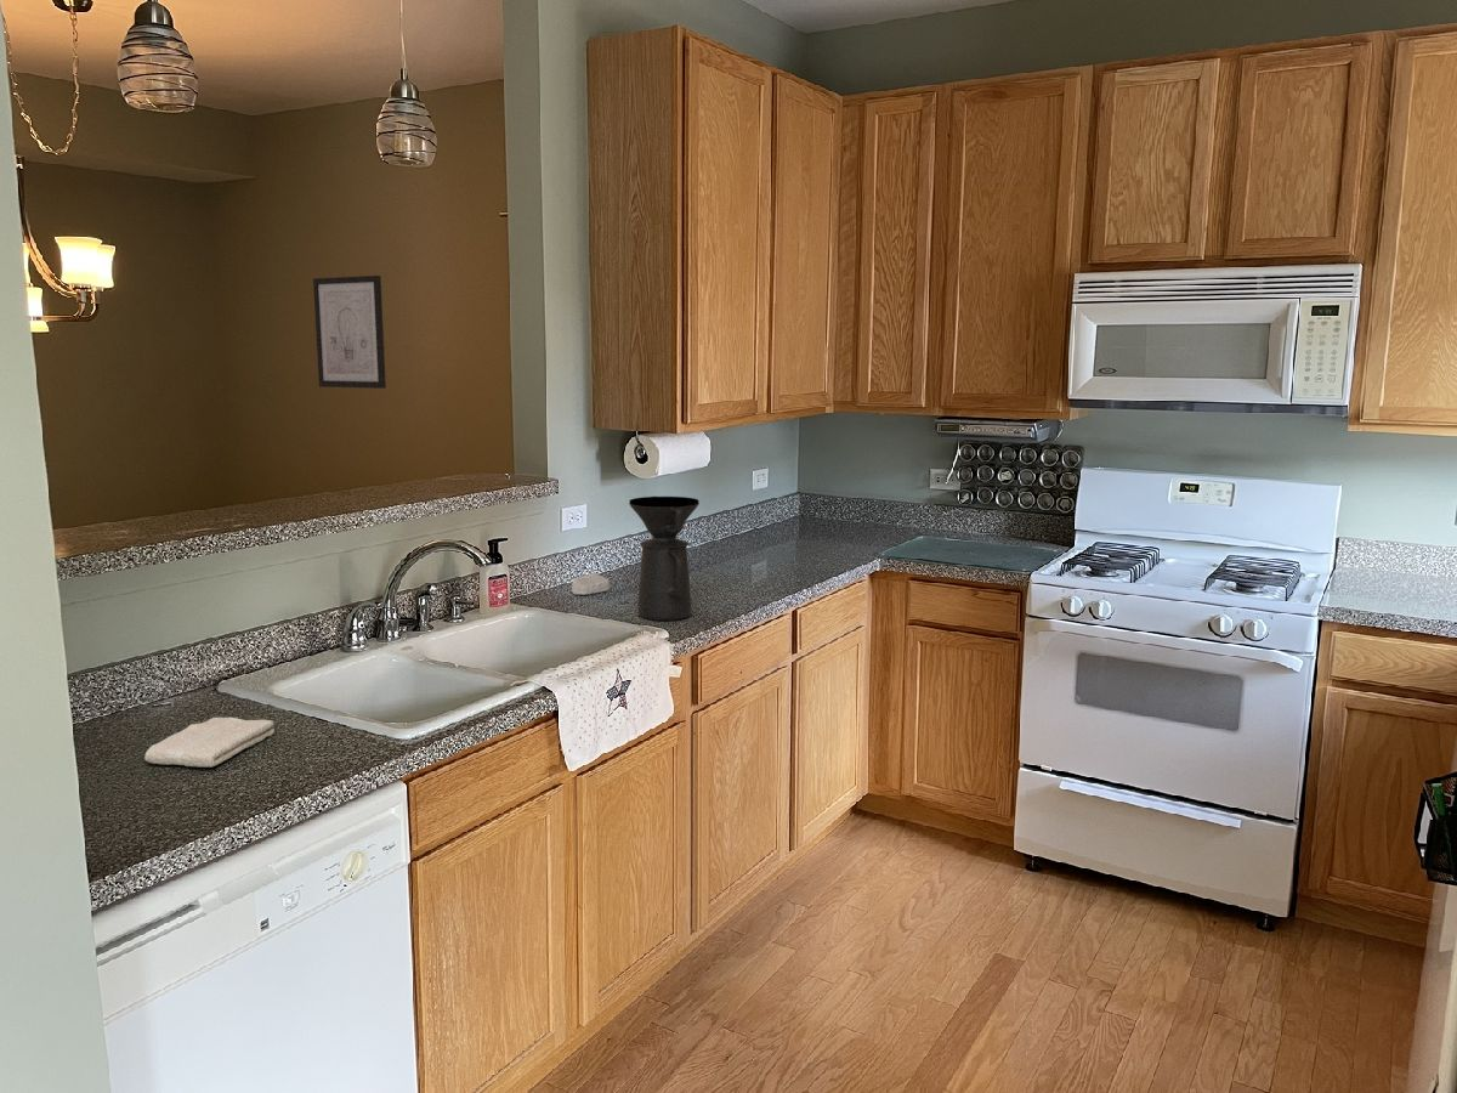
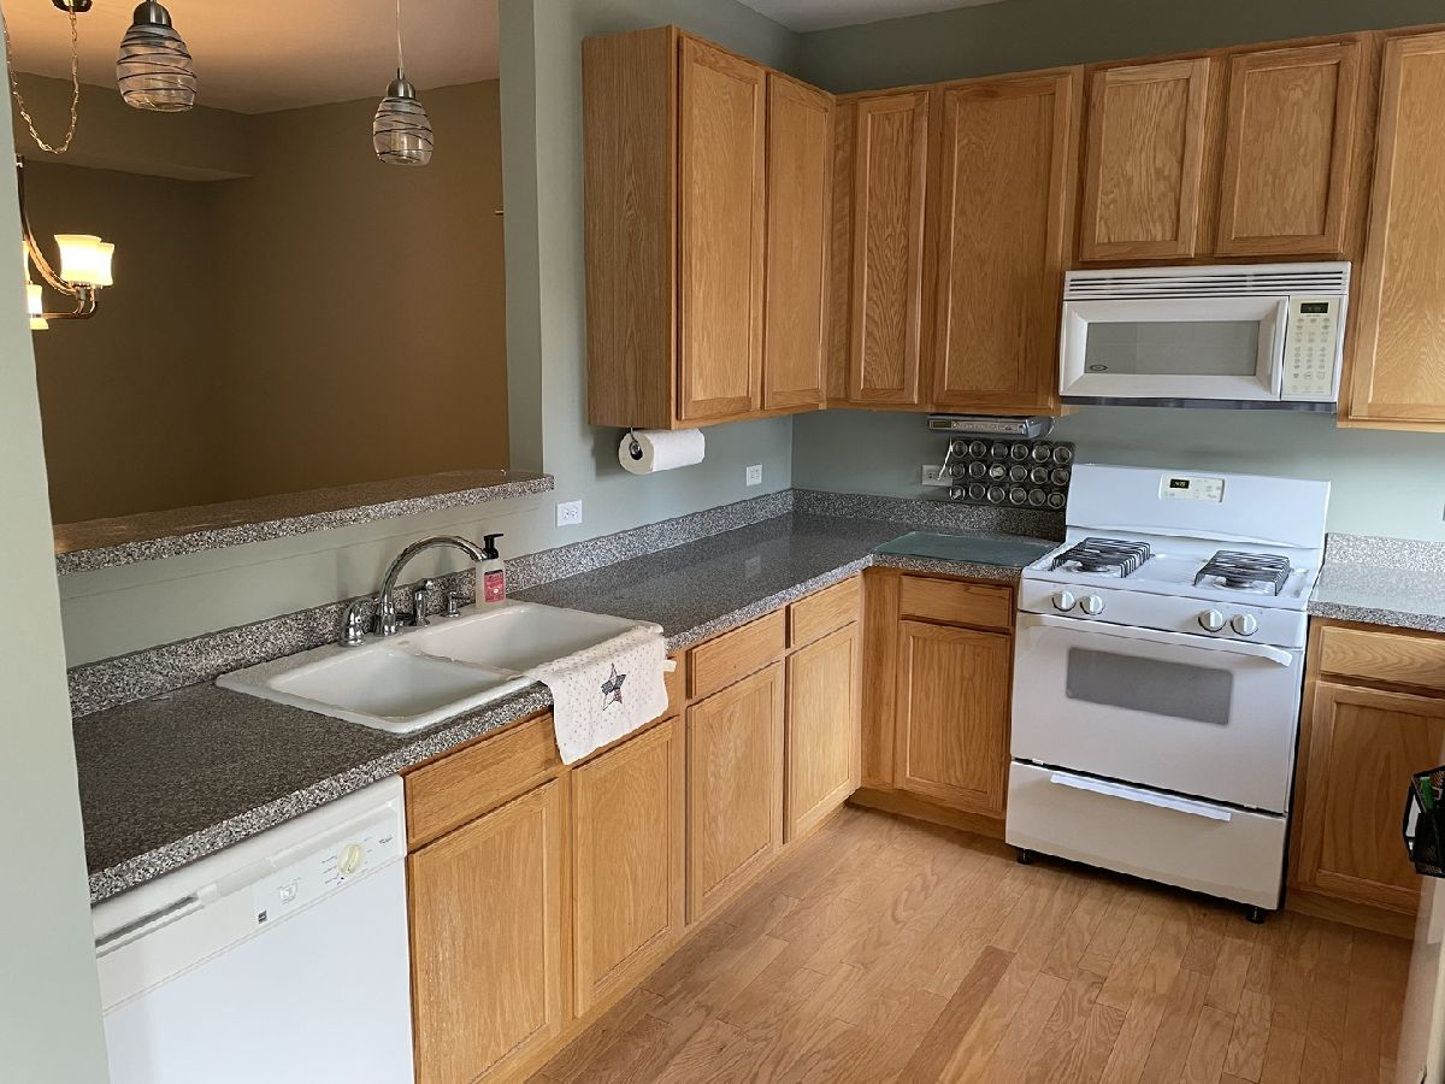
- soap bar [571,572,611,596]
- washcloth [143,717,276,769]
- wall art [312,274,387,390]
- coffee maker [628,495,701,622]
